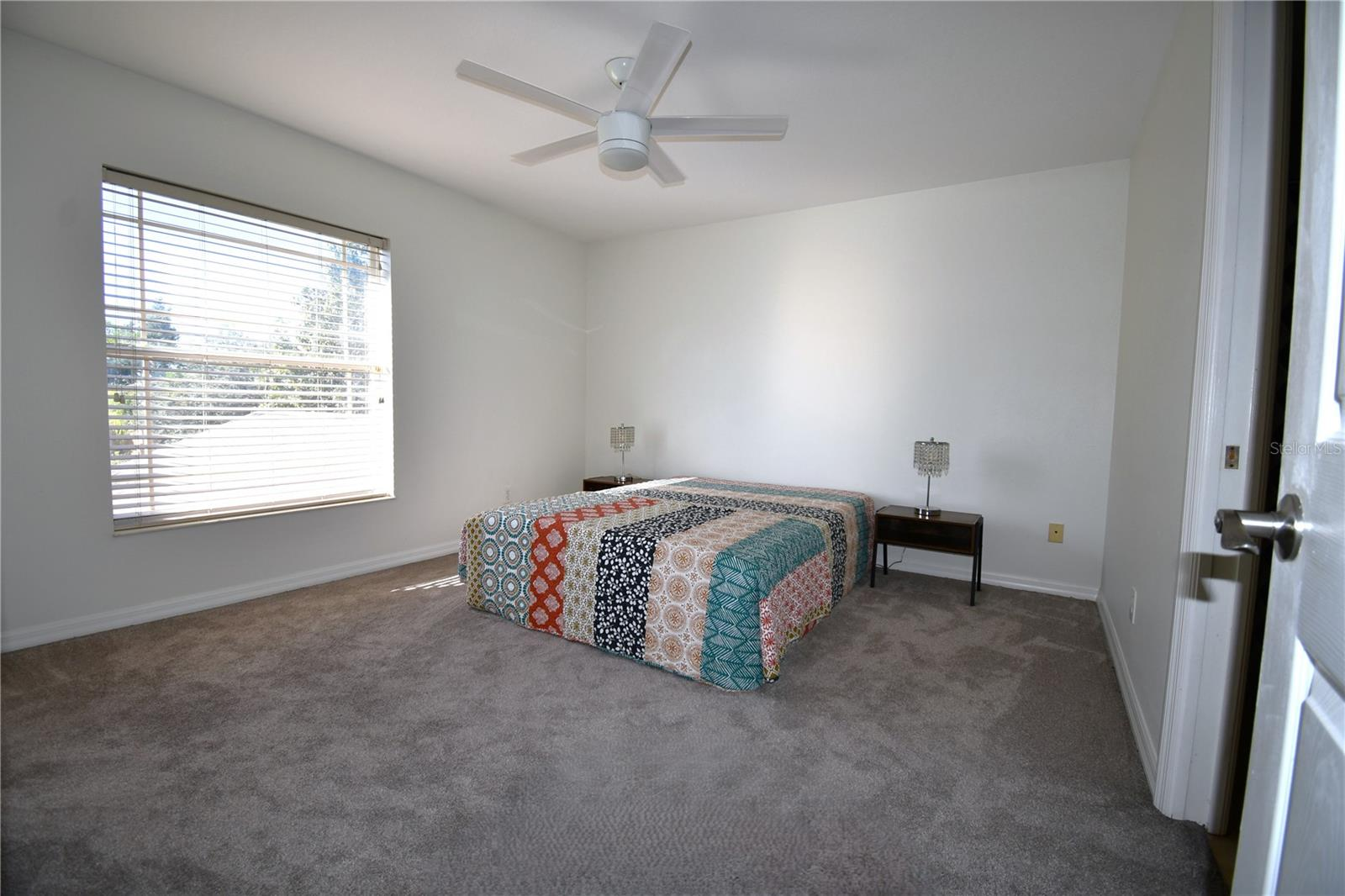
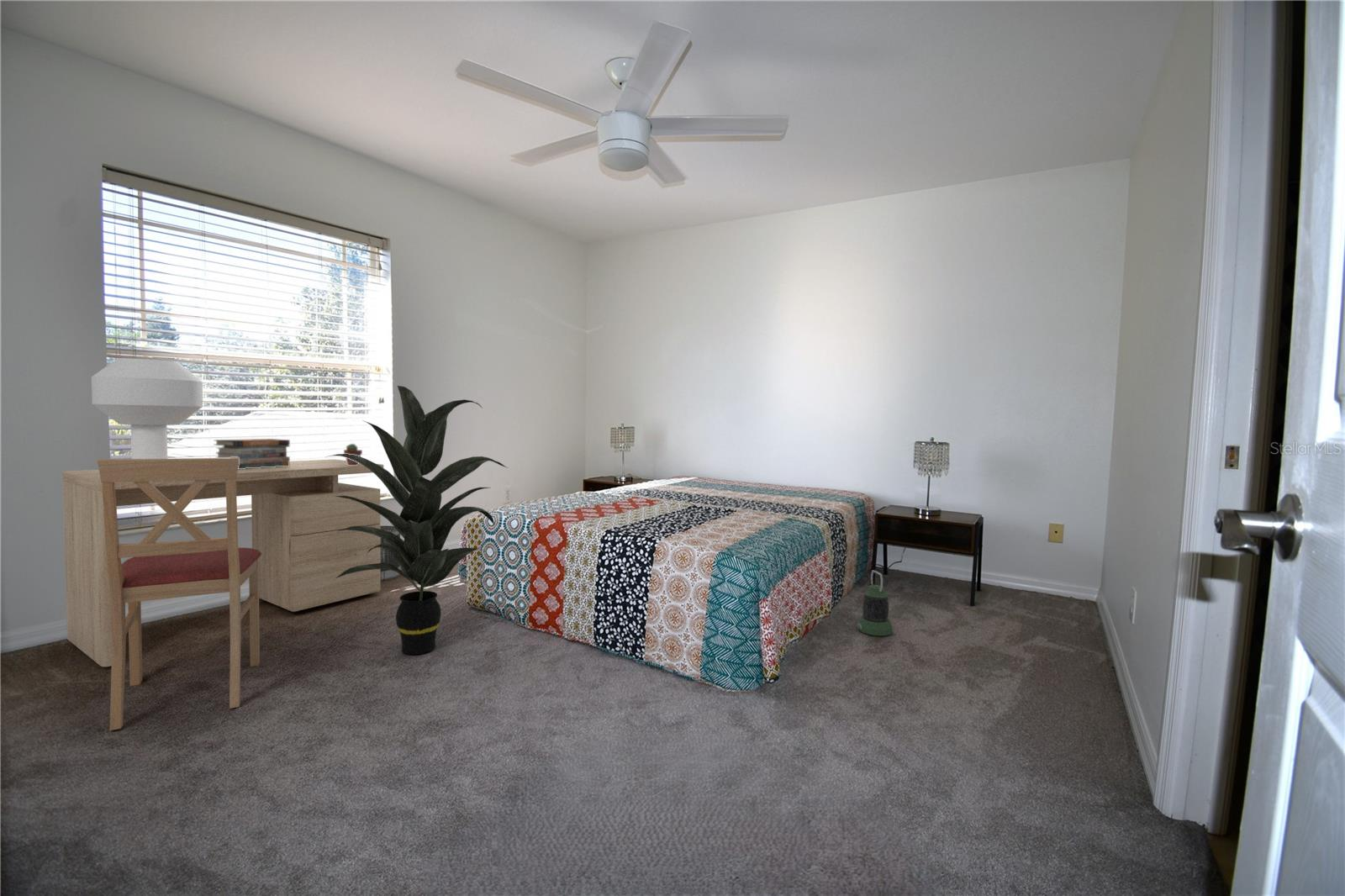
+ desk [61,459,384,667]
+ lantern [857,570,894,637]
+ chair [97,457,261,731]
+ indoor plant [324,385,509,656]
+ table lamp [91,357,203,459]
+ wastebasket [380,524,402,582]
+ potted succulent [343,443,363,466]
+ book stack [213,438,291,469]
